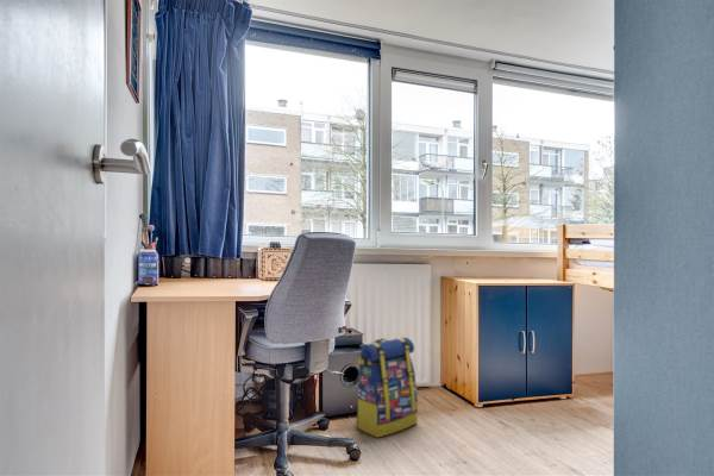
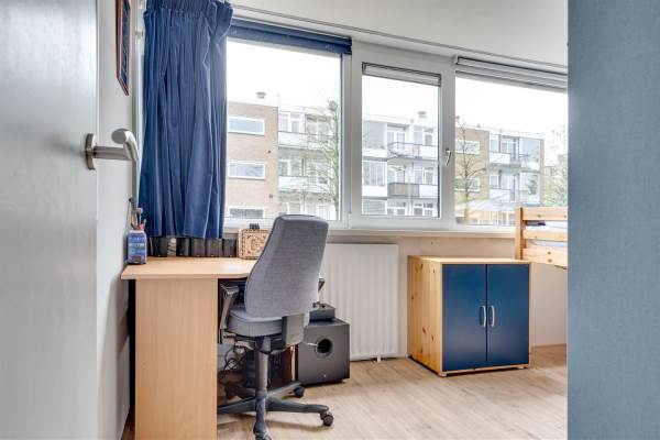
- backpack [355,337,419,439]
